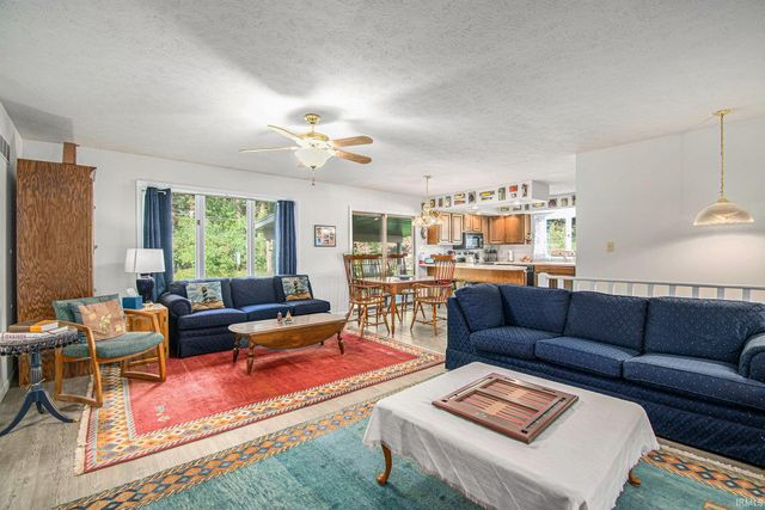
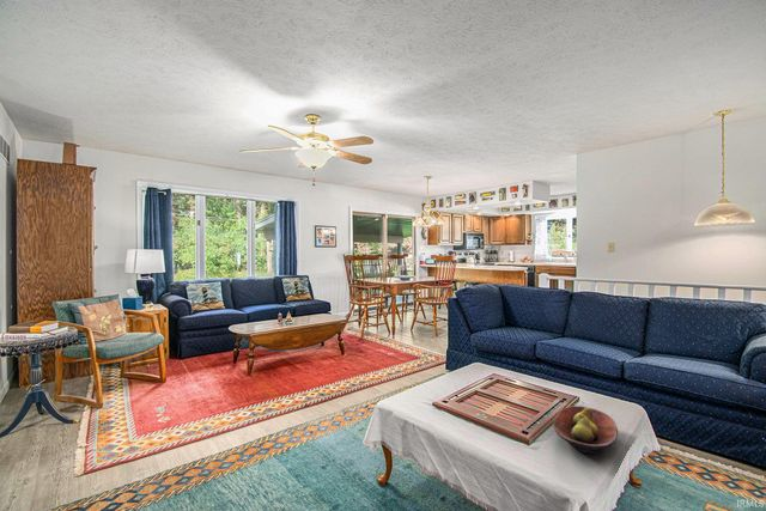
+ fruit bowl [552,404,619,455]
